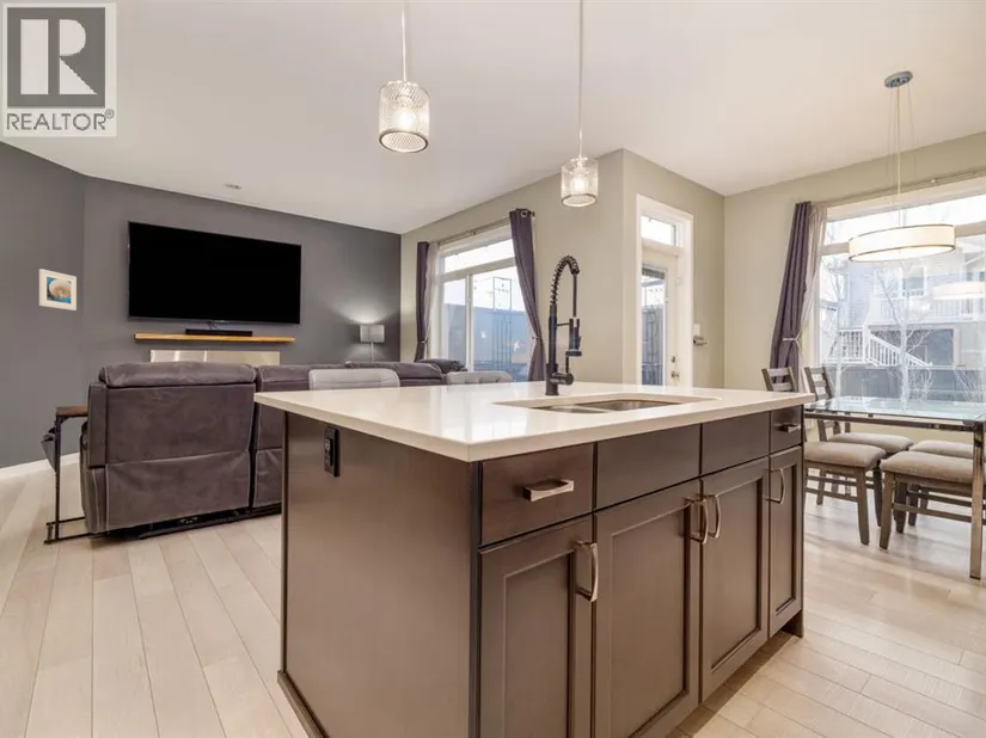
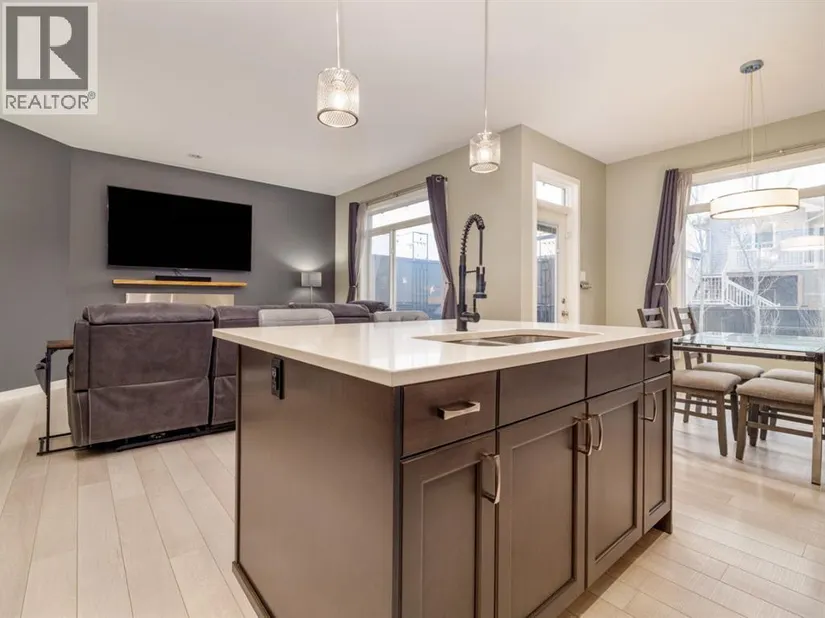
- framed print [38,267,78,312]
